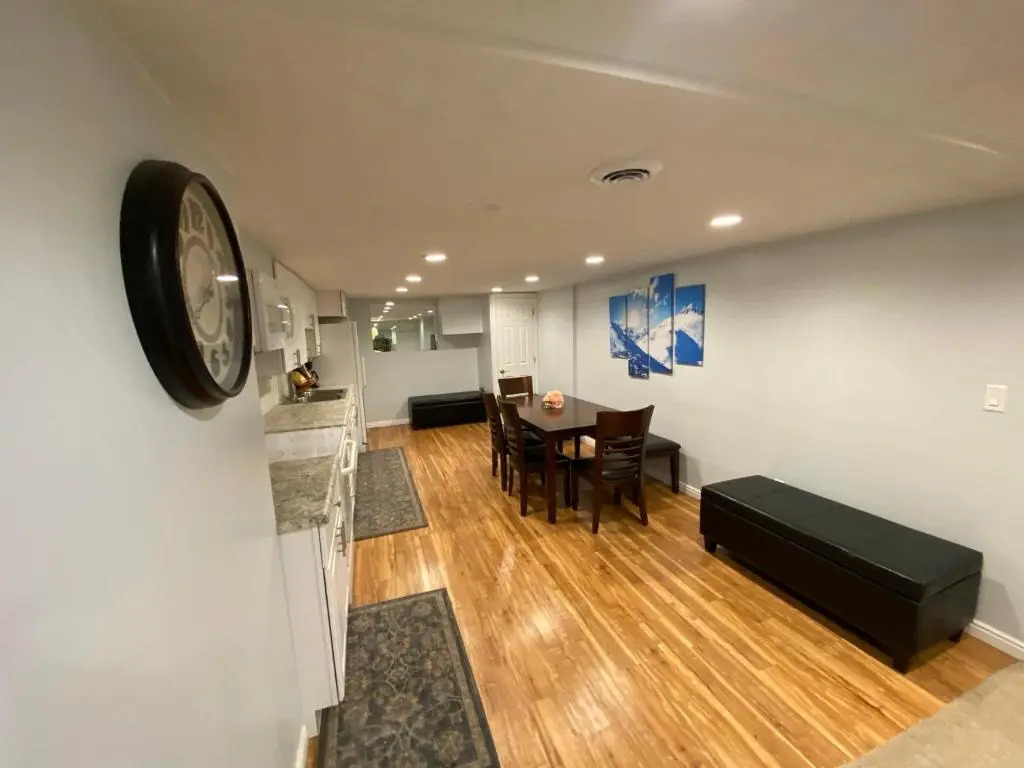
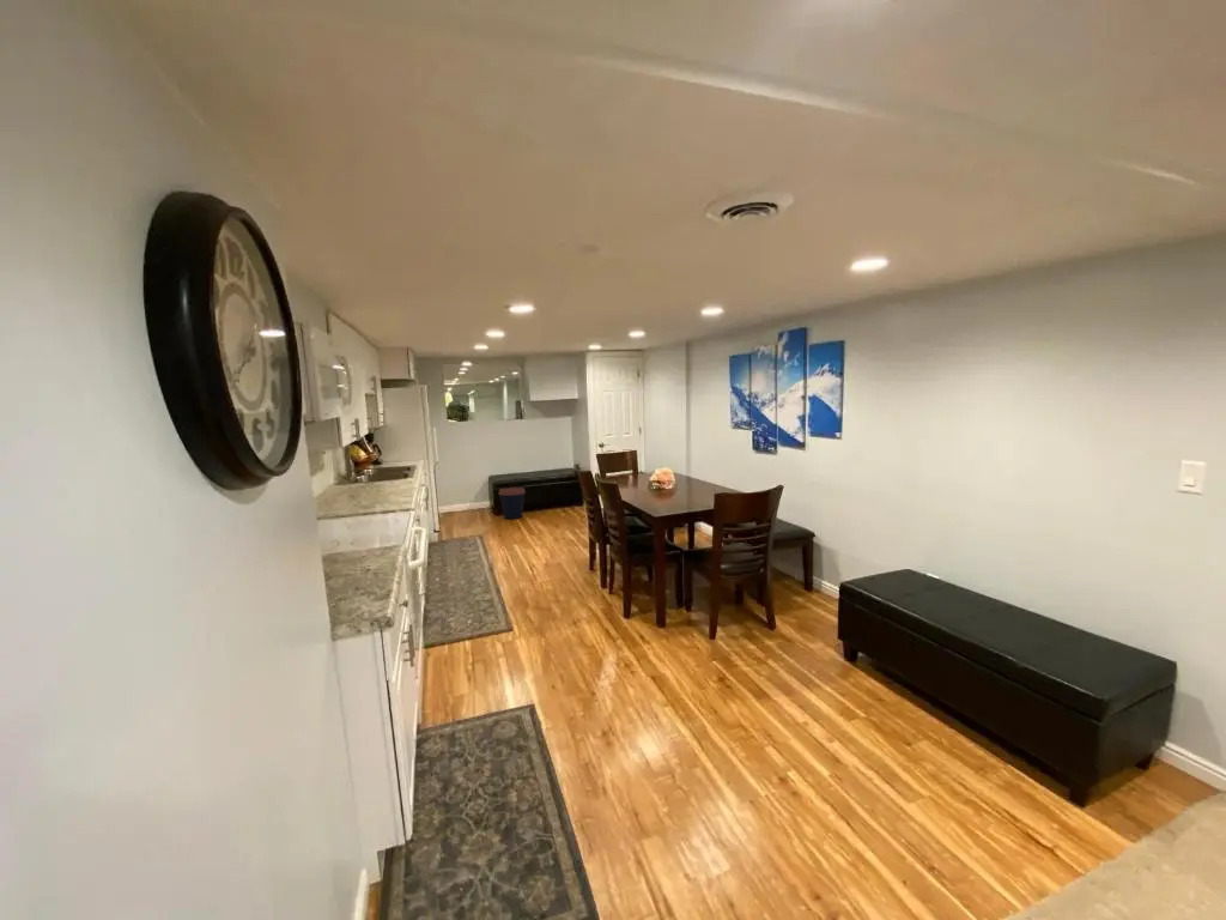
+ coffee cup [498,486,527,520]
